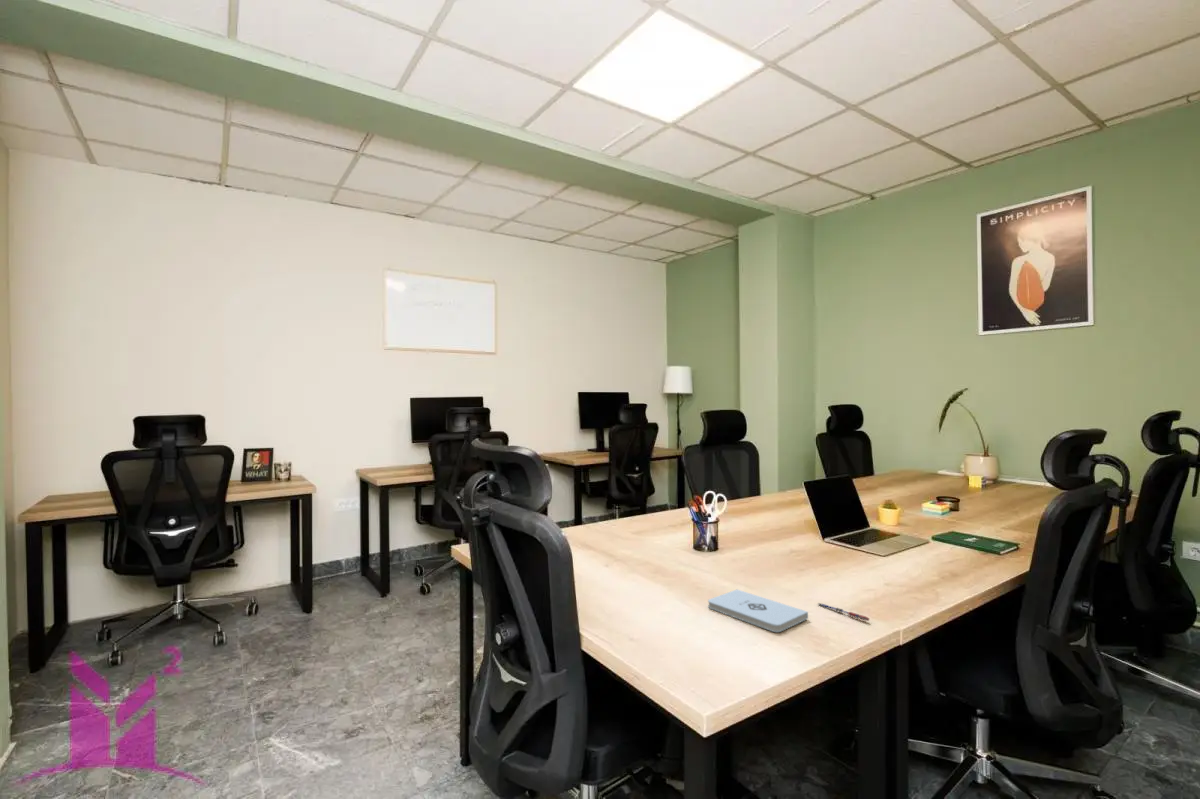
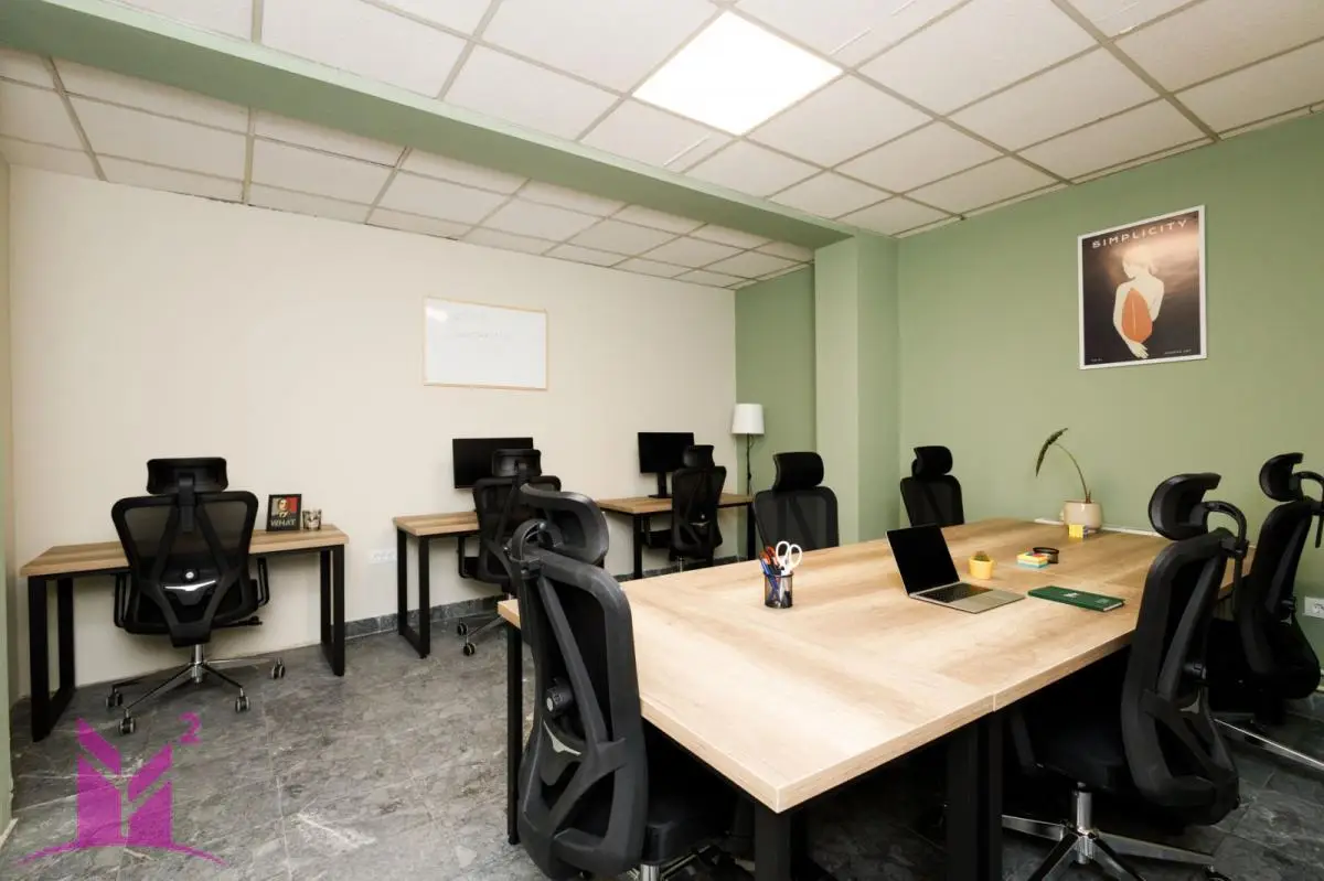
- pen [817,602,870,622]
- notepad [707,588,809,633]
